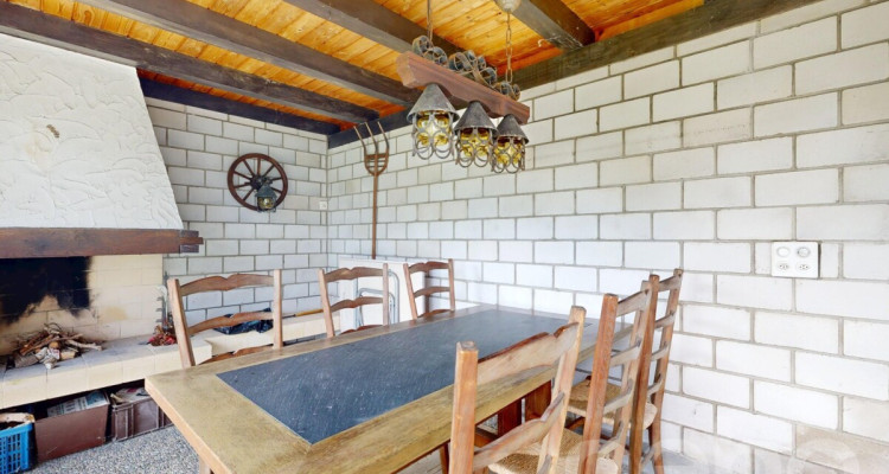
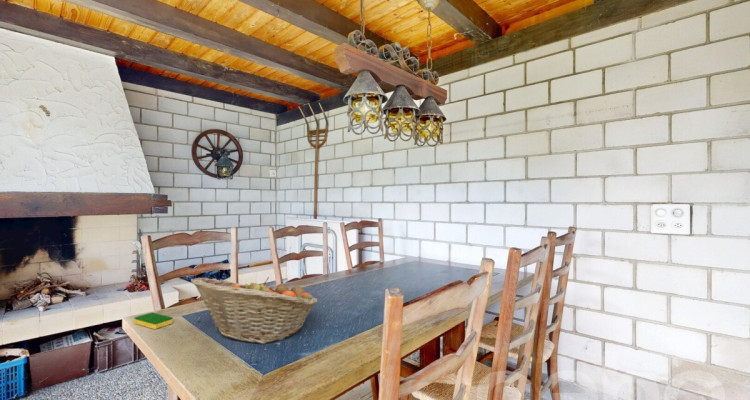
+ dish sponge [133,312,174,330]
+ fruit basket [190,276,319,345]
